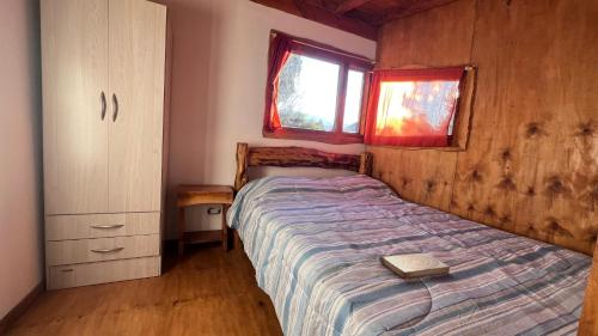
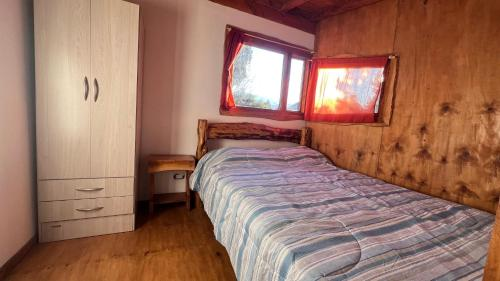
- book [378,251,451,280]
